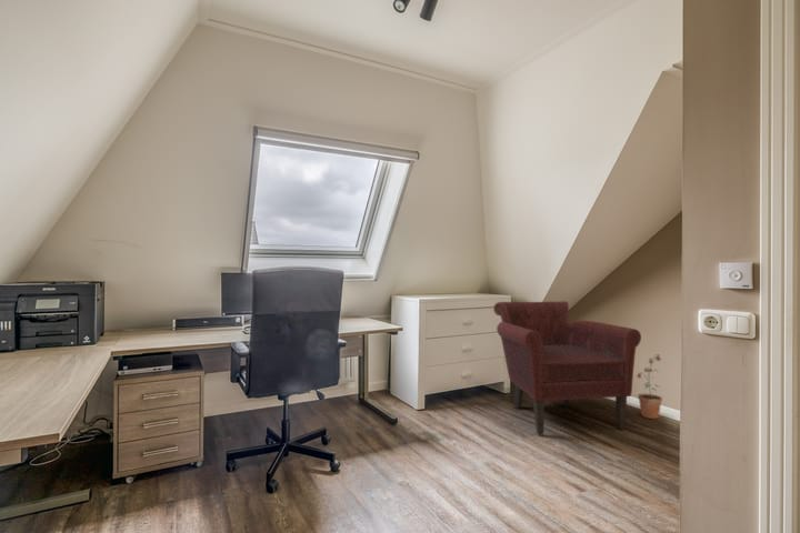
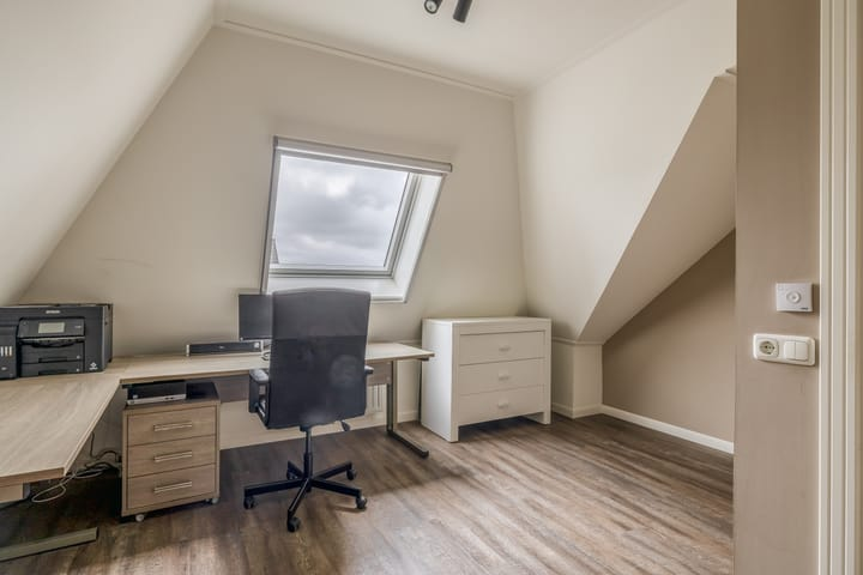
- leather [492,301,642,435]
- potted plant [636,353,663,420]
